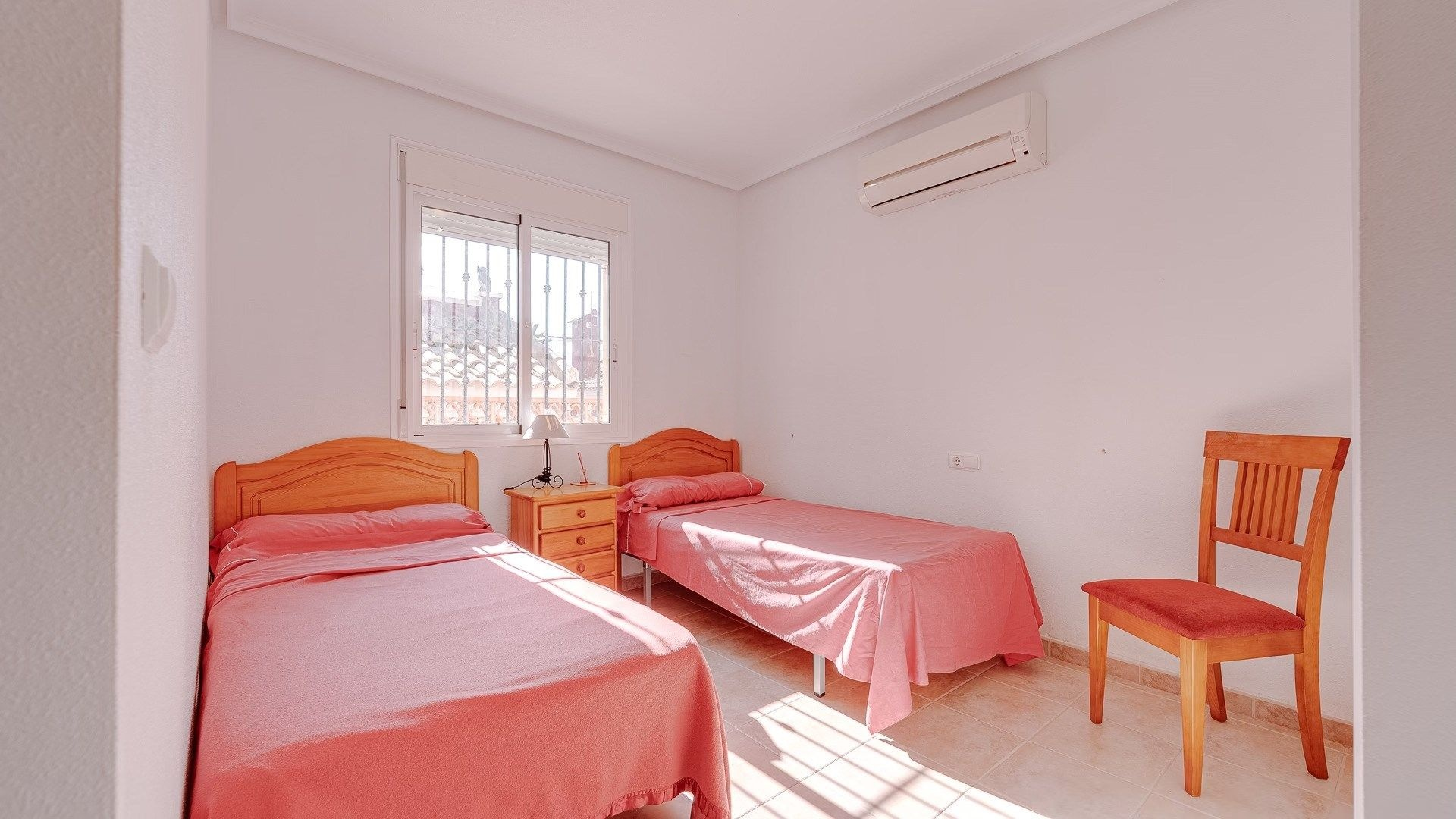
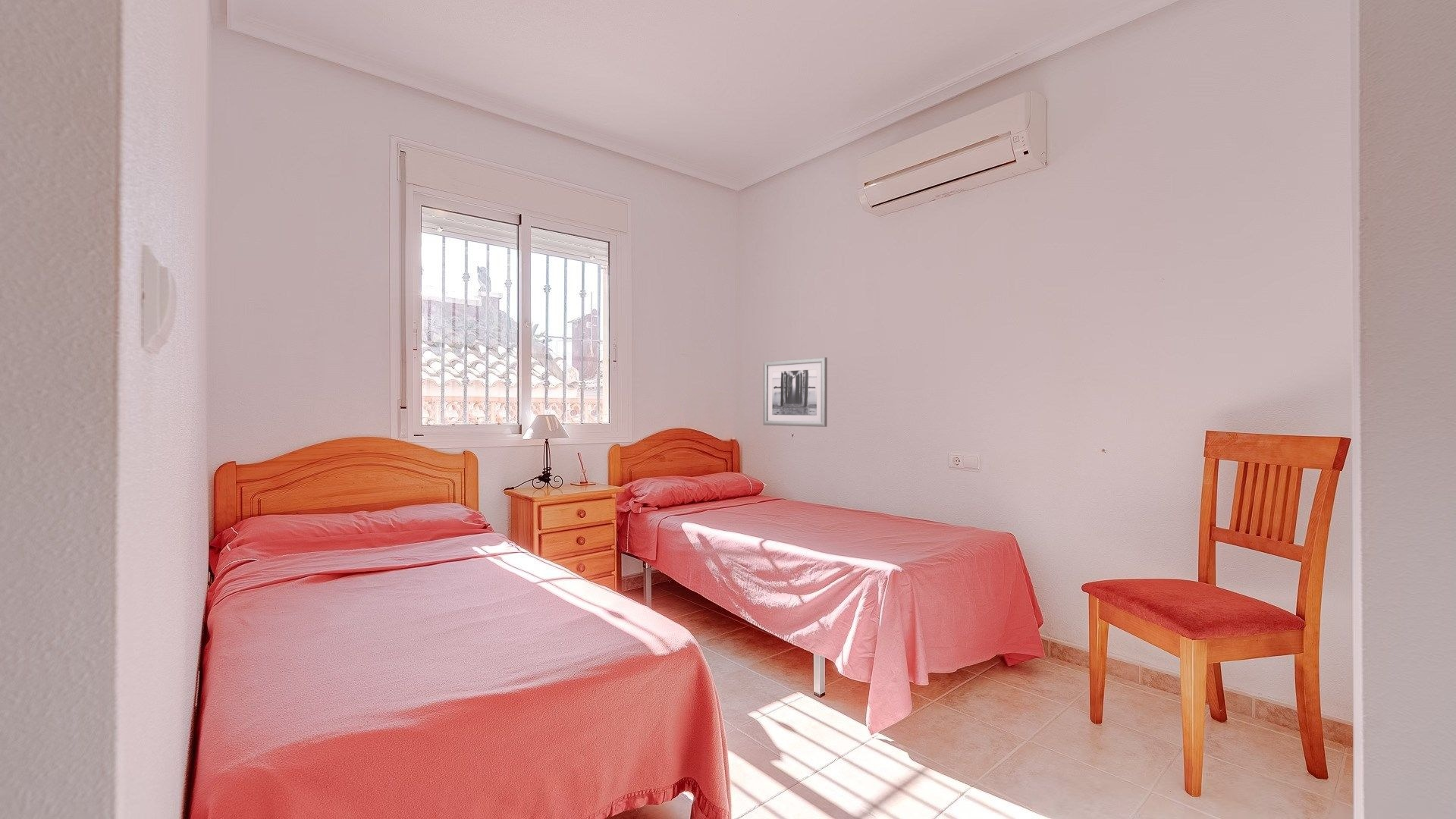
+ wall art [763,356,828,428]
